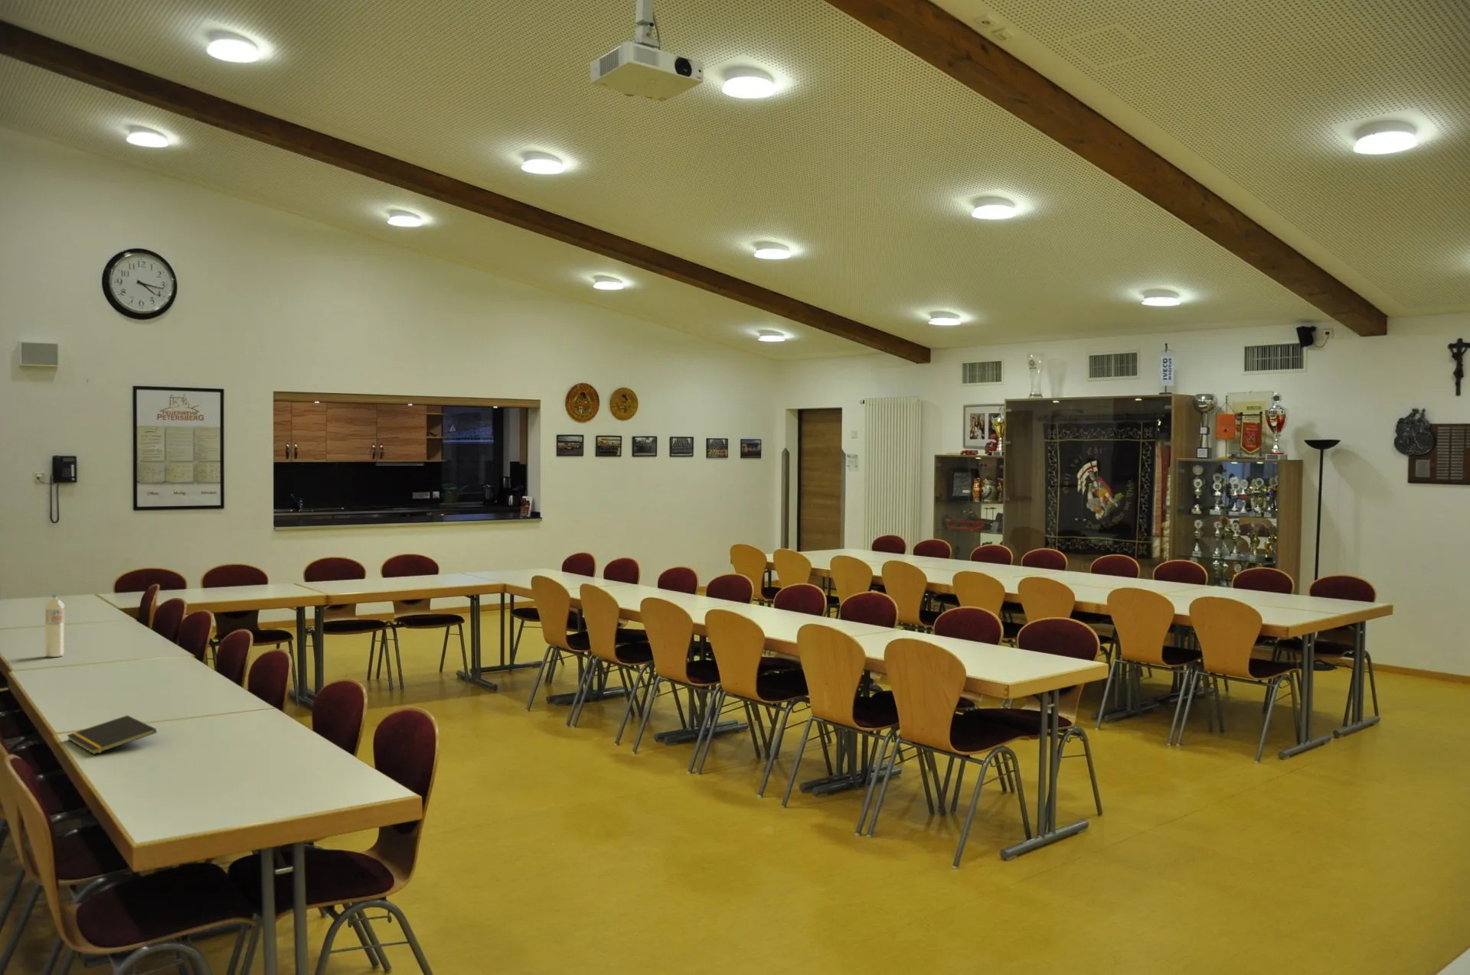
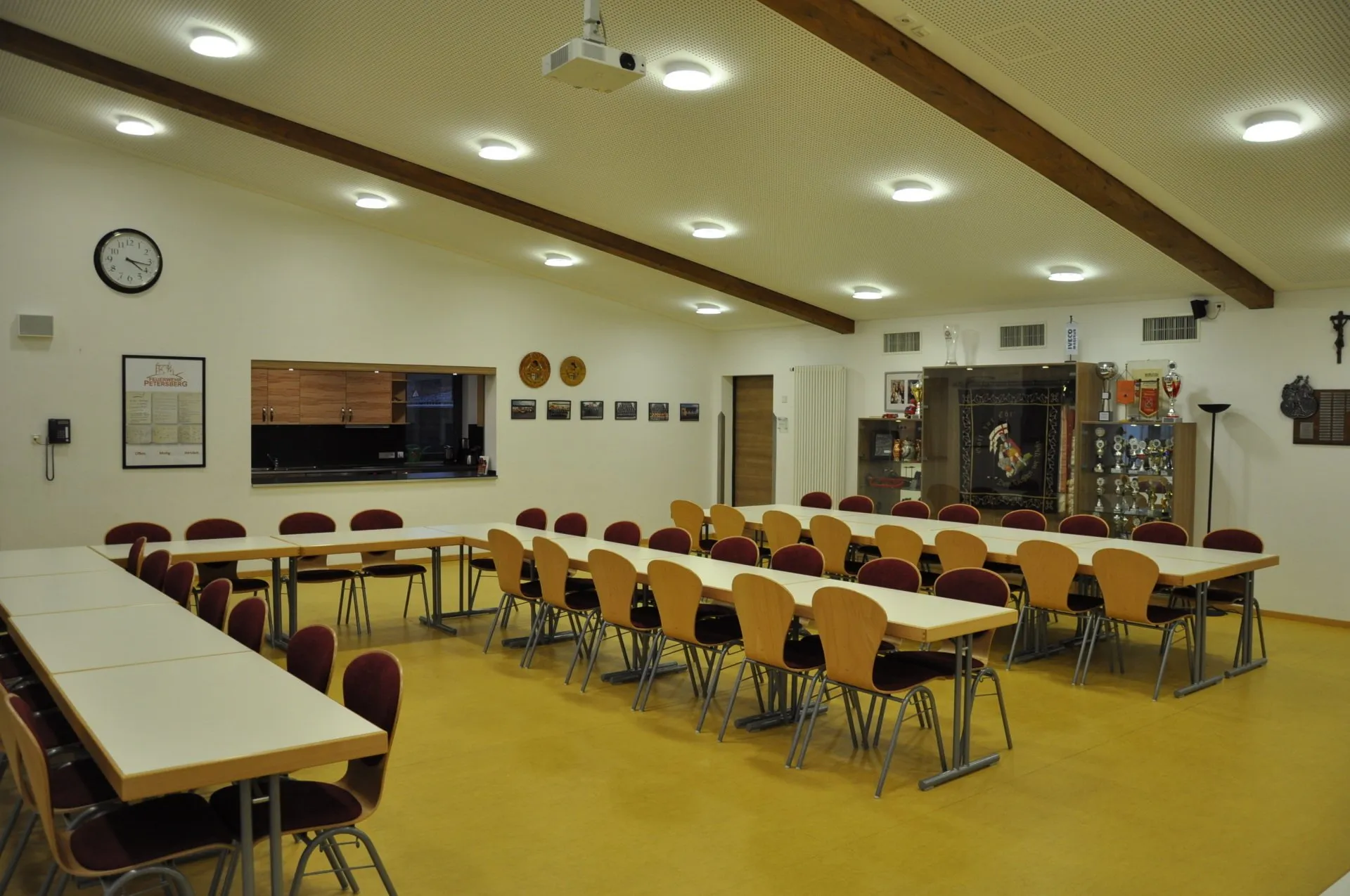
- water bottle [45,593,65,657]
- notepad [65,714,158,755]
